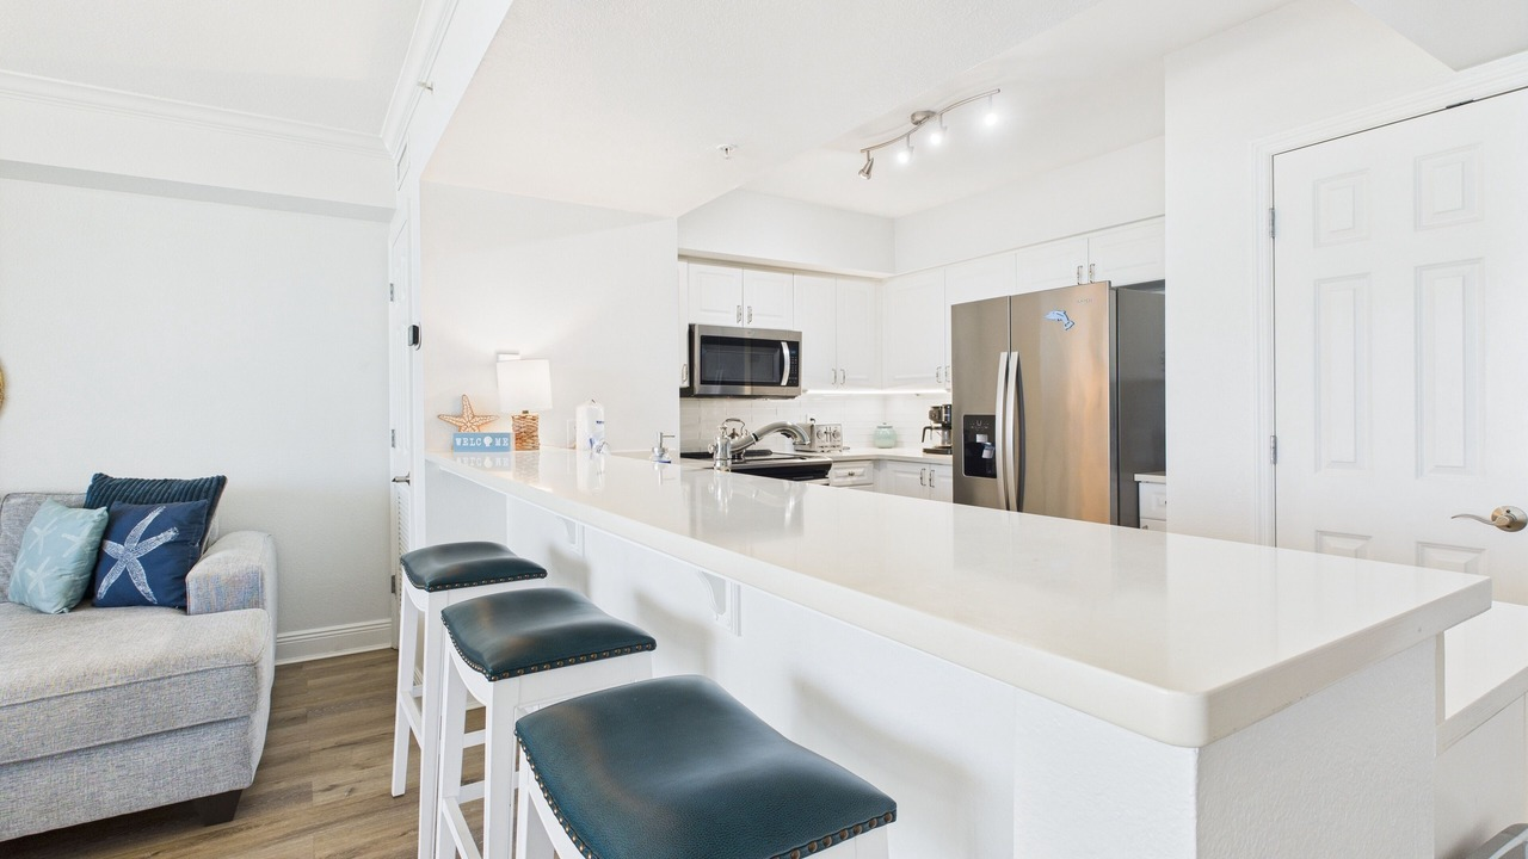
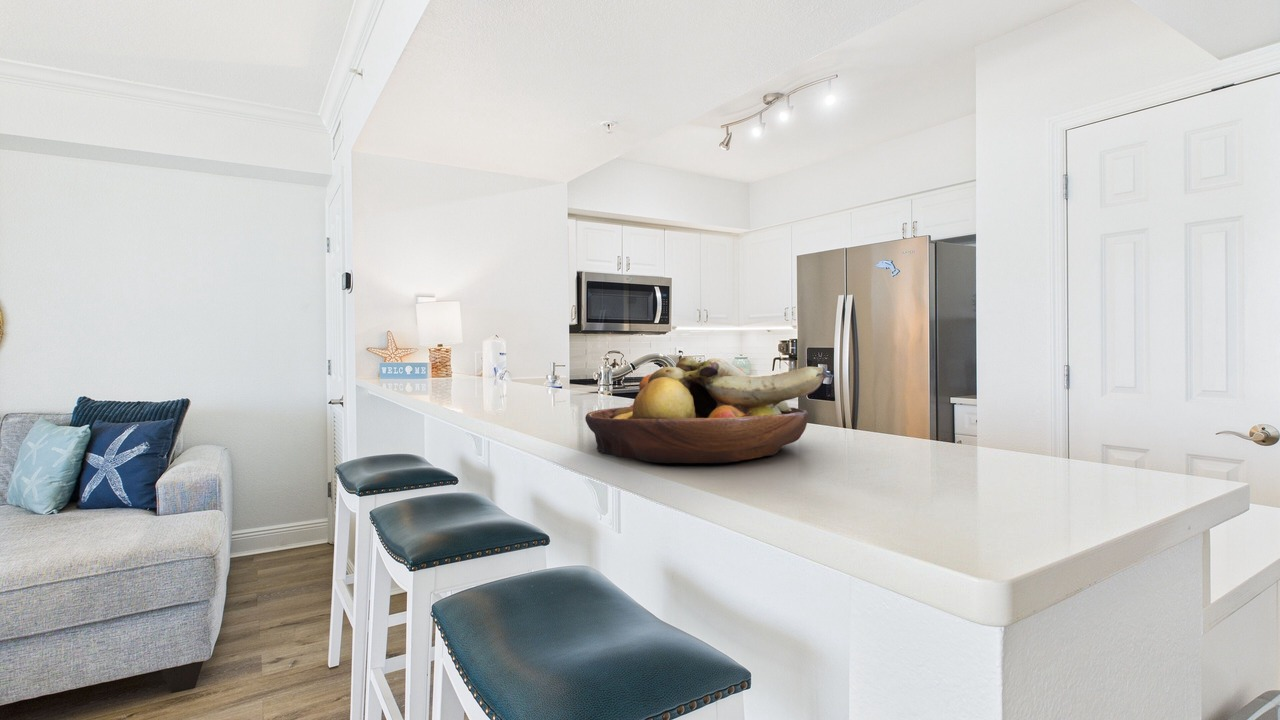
+ fruit bowl [584,355,828,464]
